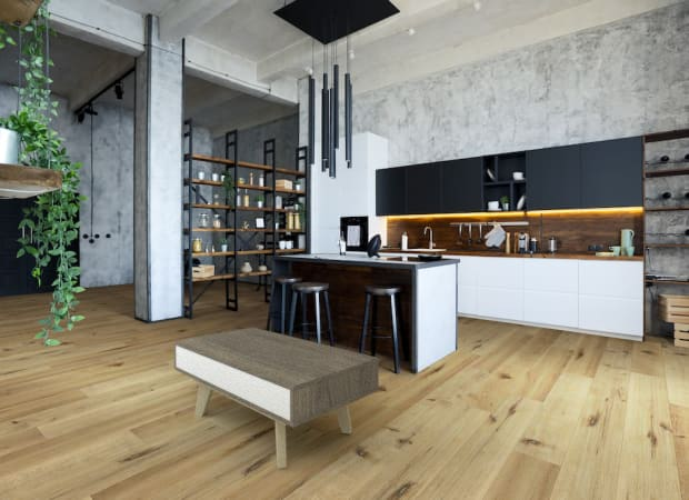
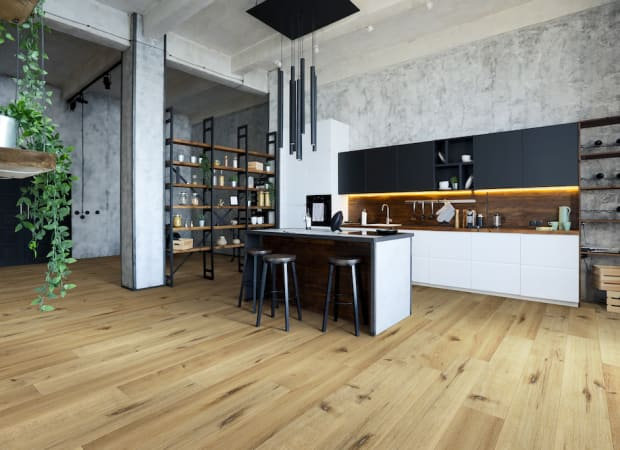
- coffee table [173,327,380,470]
